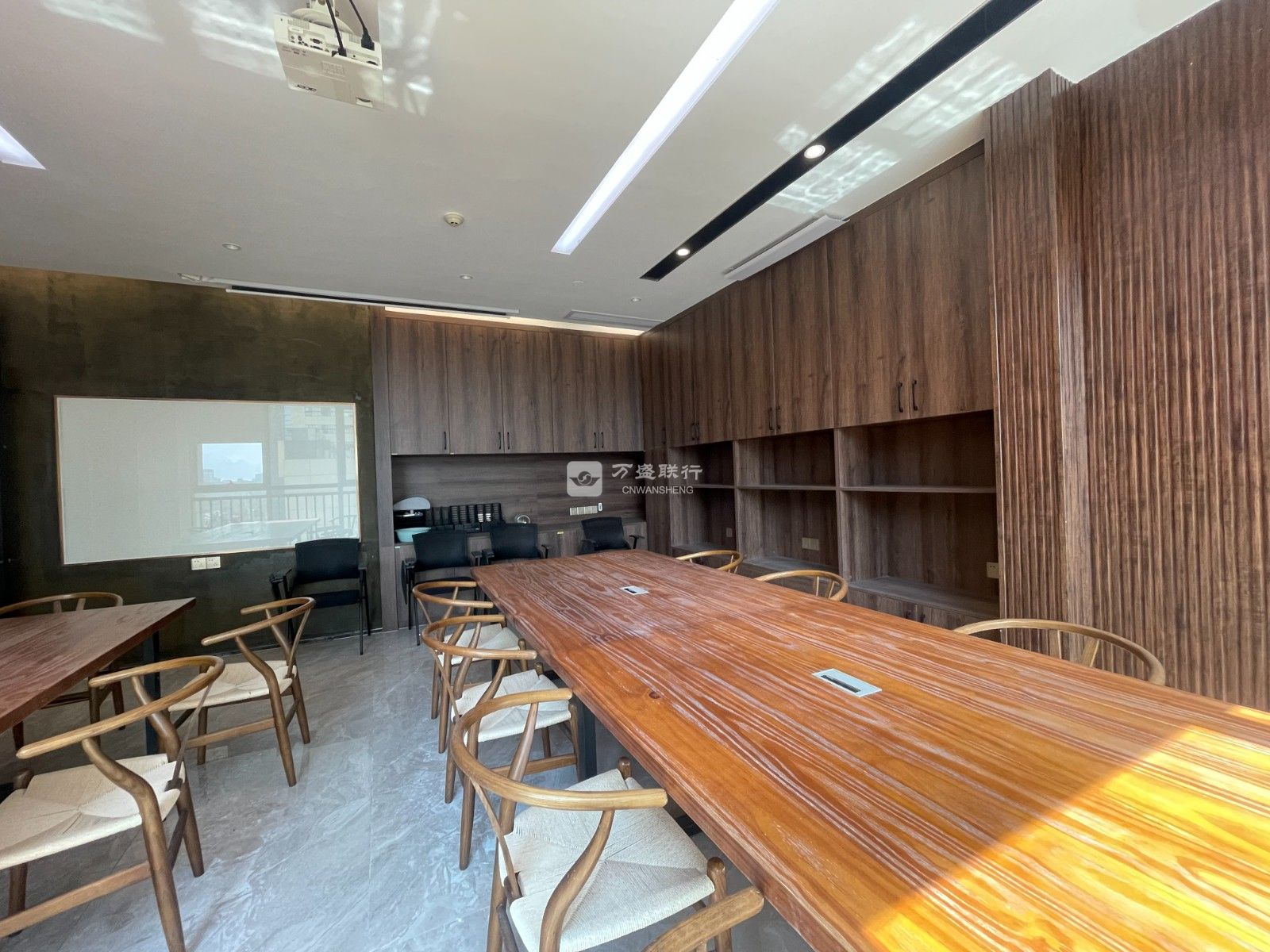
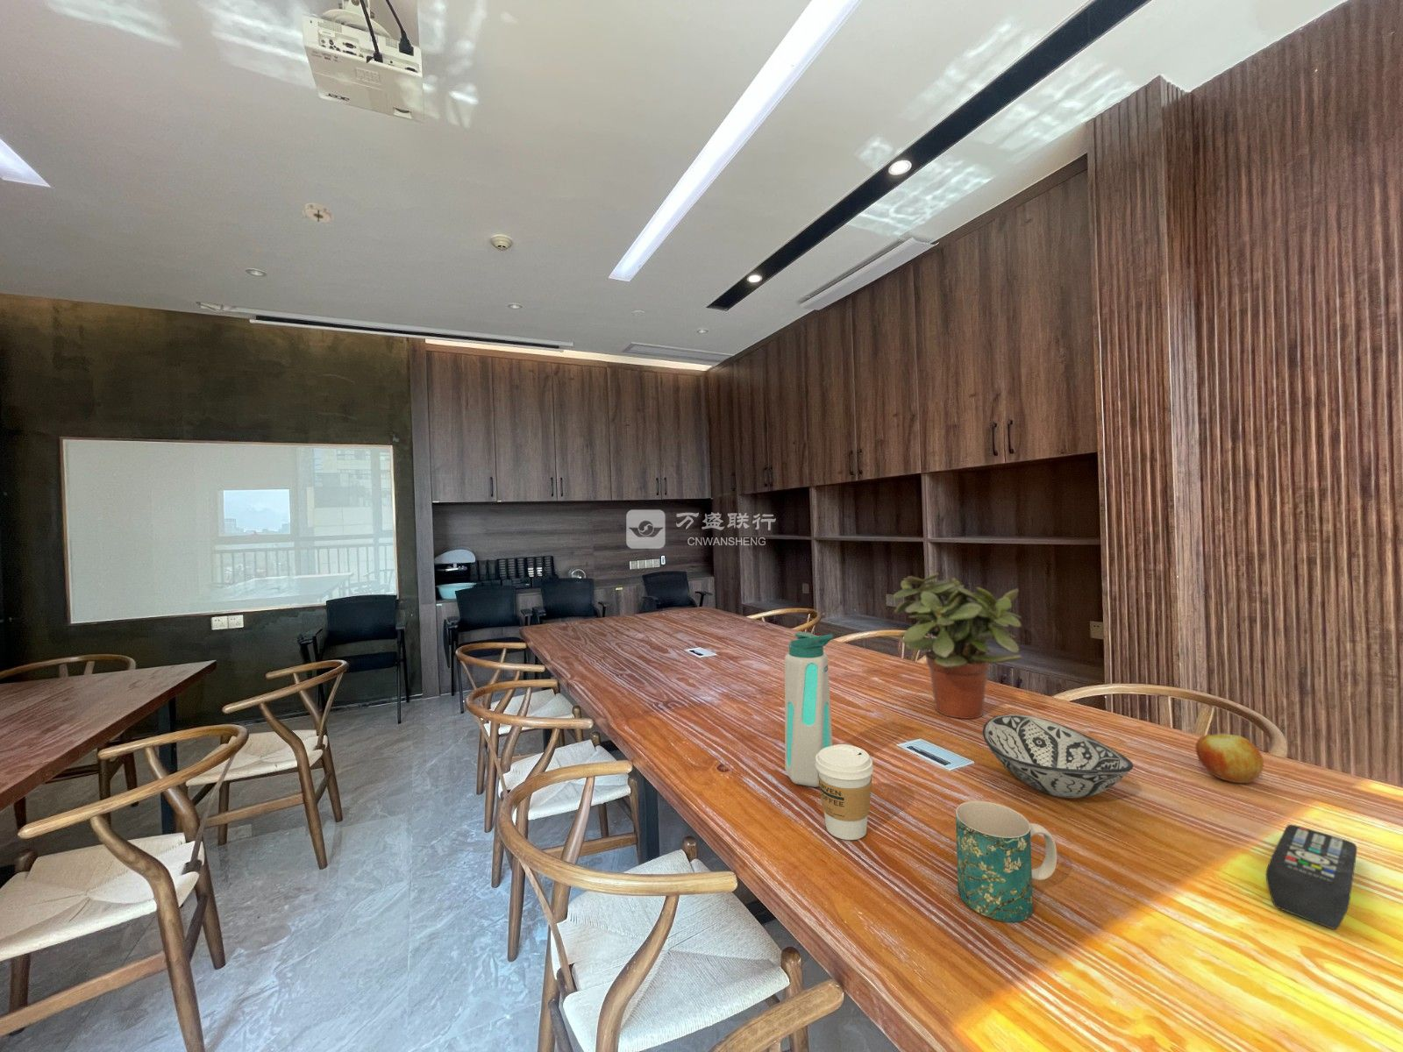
+ coffee cup [815,744,874,841]
+ potted plant [893,572,1023,719]
+ apple [1195,733,1265,783]
+ water bottle [784,631,834,788]
+ decorative bowl [982,714,1133,799]
+ remote control [1265,824,1359,930]
+ smoke detector [300,202,335,223]
+ mug [954,800,1057,923]
